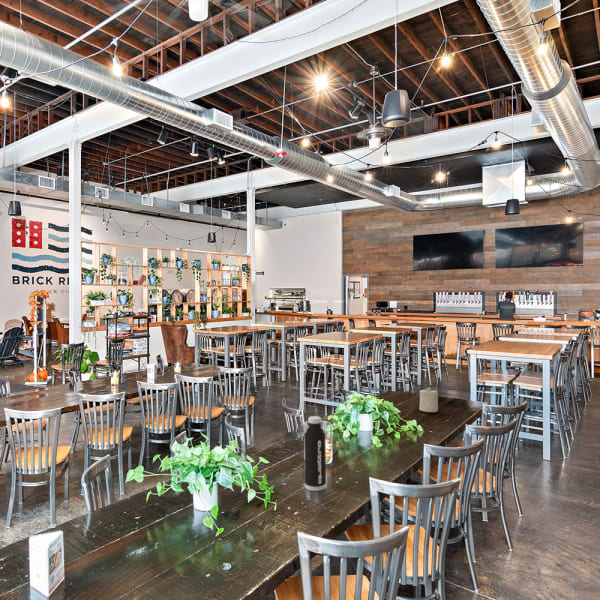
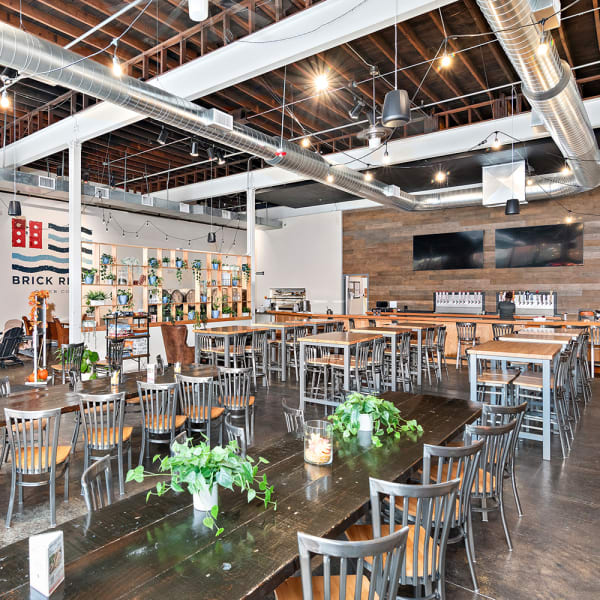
- candle [419,387,439,413]
- water bottle [303,415,327,492]
